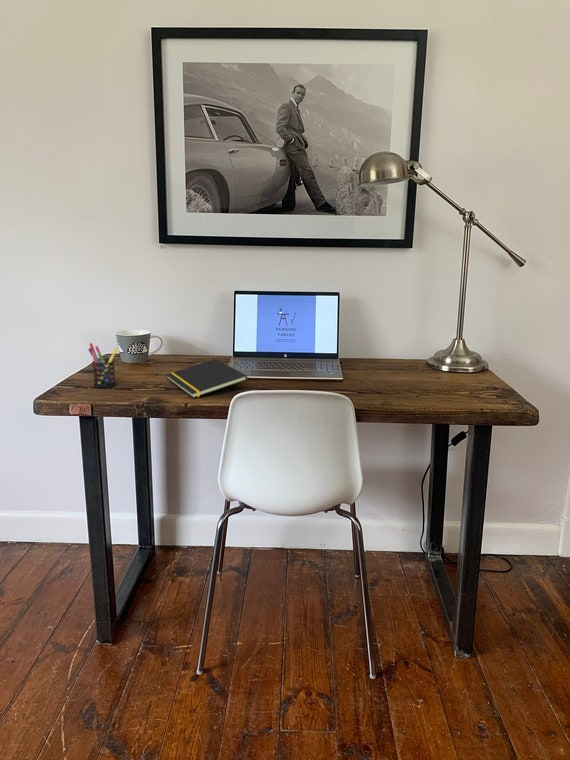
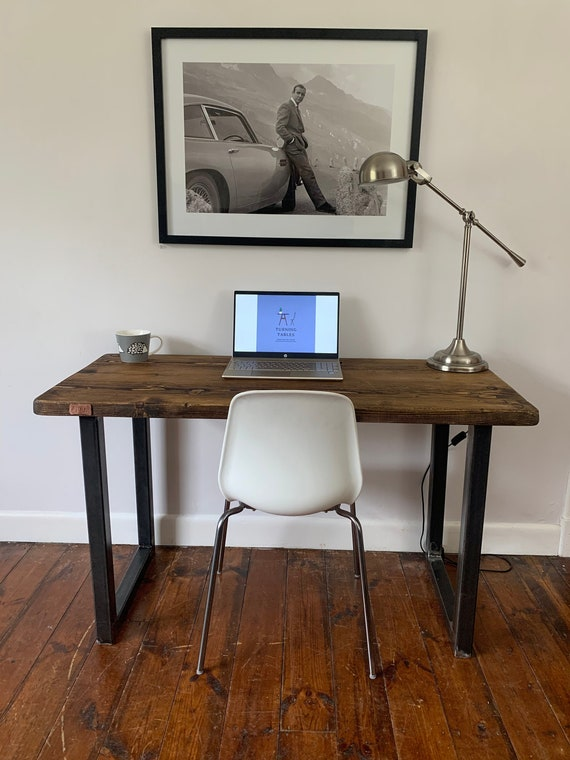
- notepad [165,358,248,399]
- pen holder [87,342,119,389]
